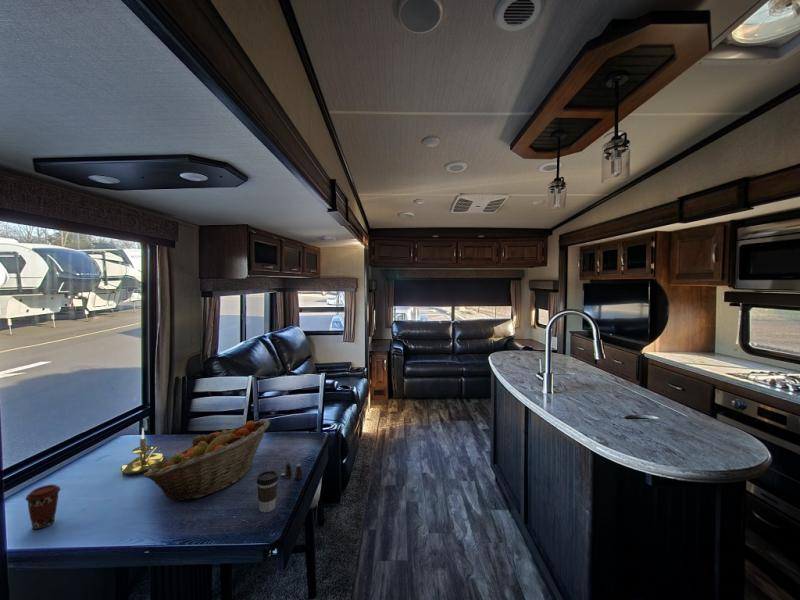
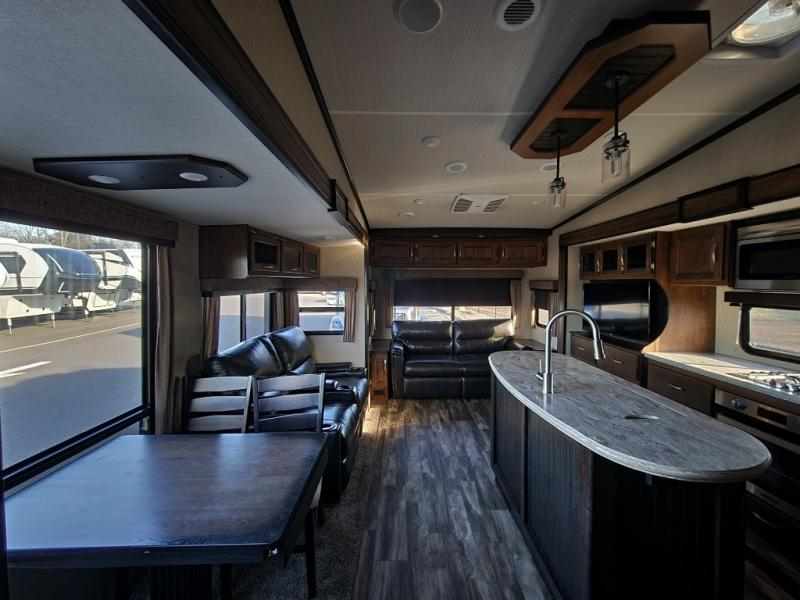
- coffee cup [24,484,61,530]
- fruit basket [142,418,271,503]
- coffee cup [256,470,279,513]
- candle holder [119,428,165,475]
- salt shaker [280,461,303,481]
